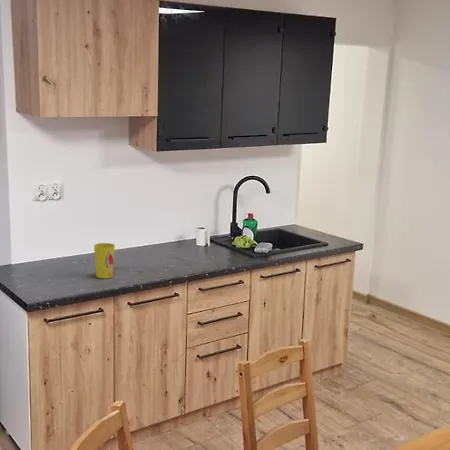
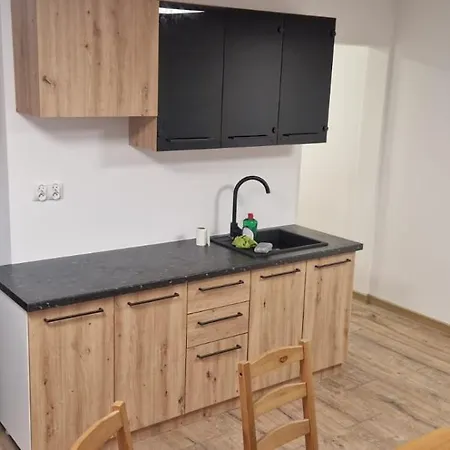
- cup [93,242,116,279]
